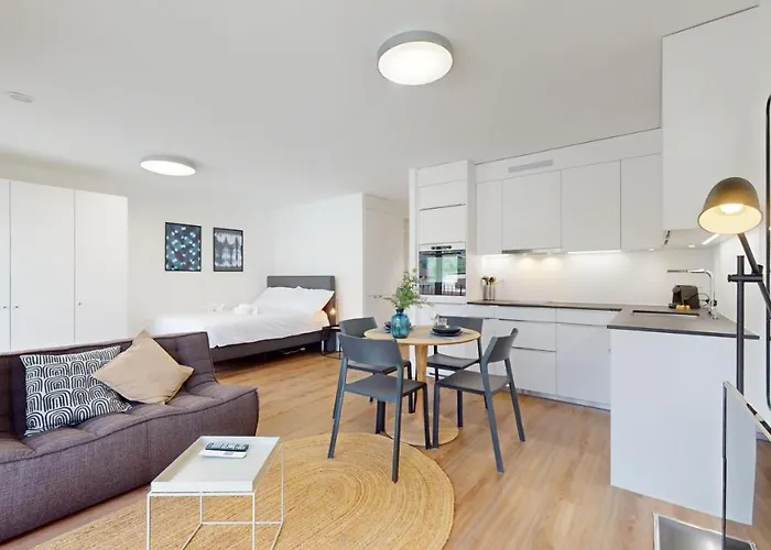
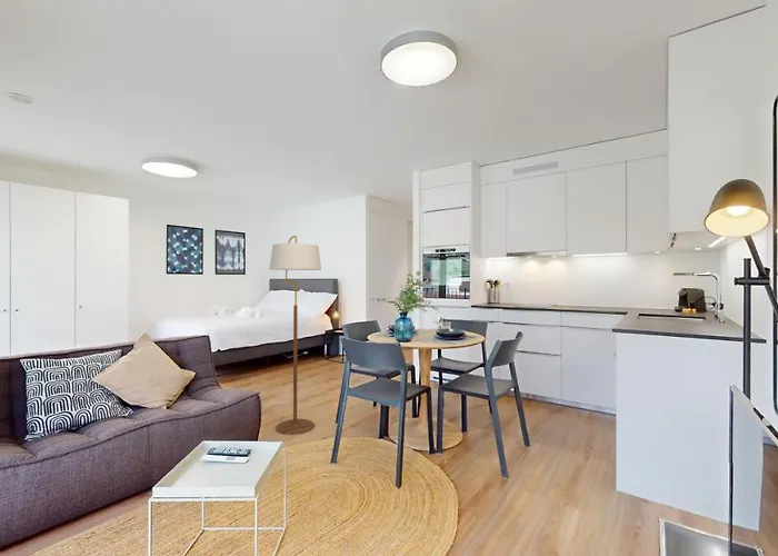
+ floor lamp [269,235,322,436]
